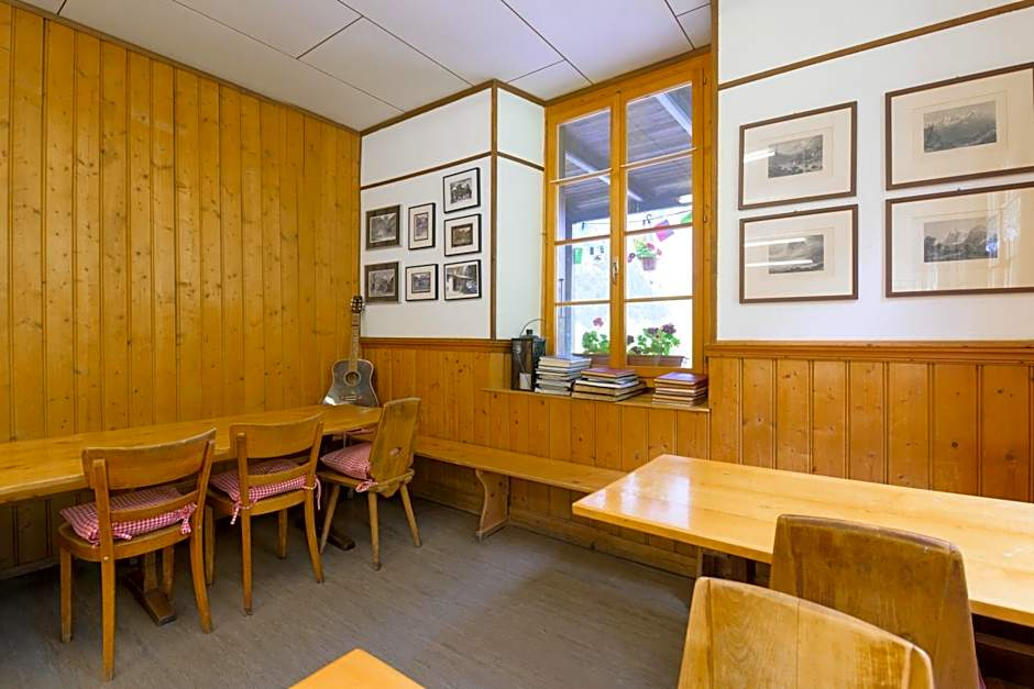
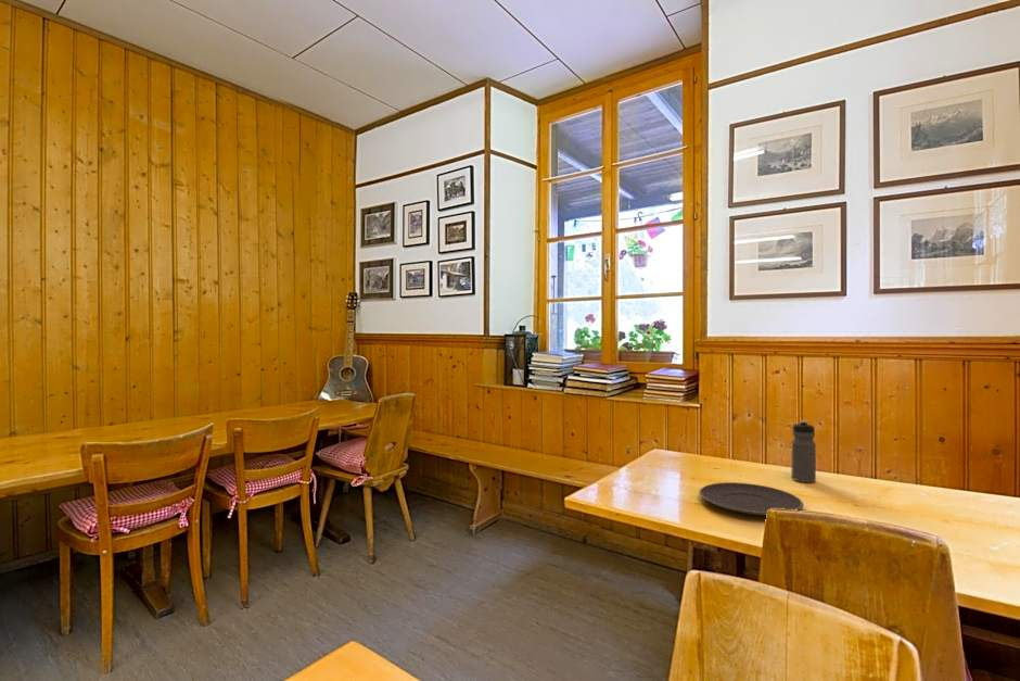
+ plate [698,481,805,517]
+ water bottle [790,419,817,483]
